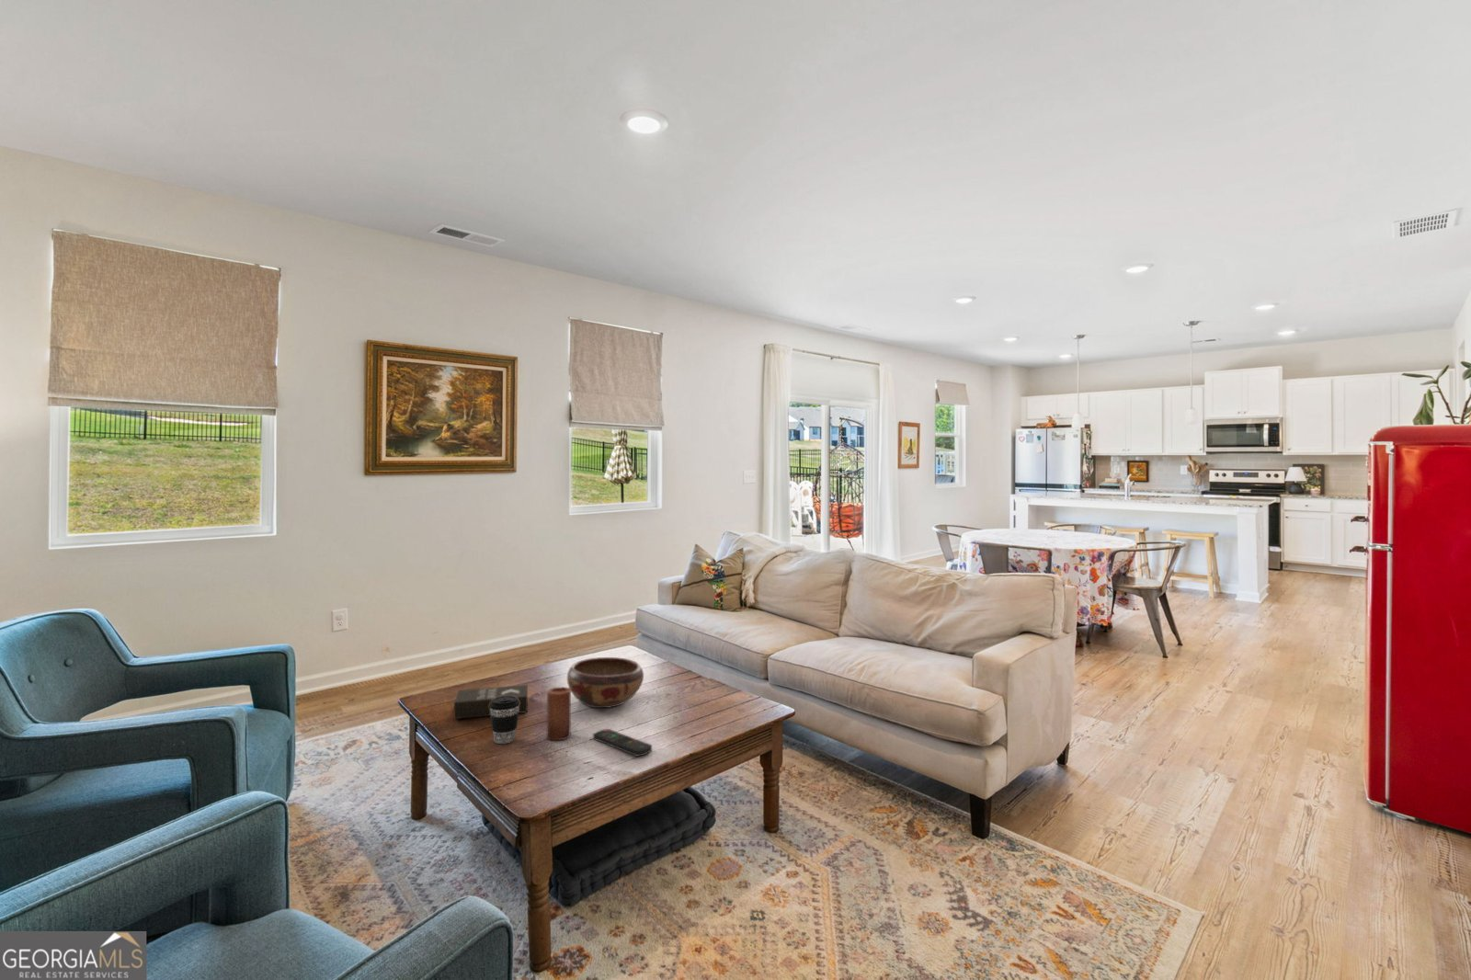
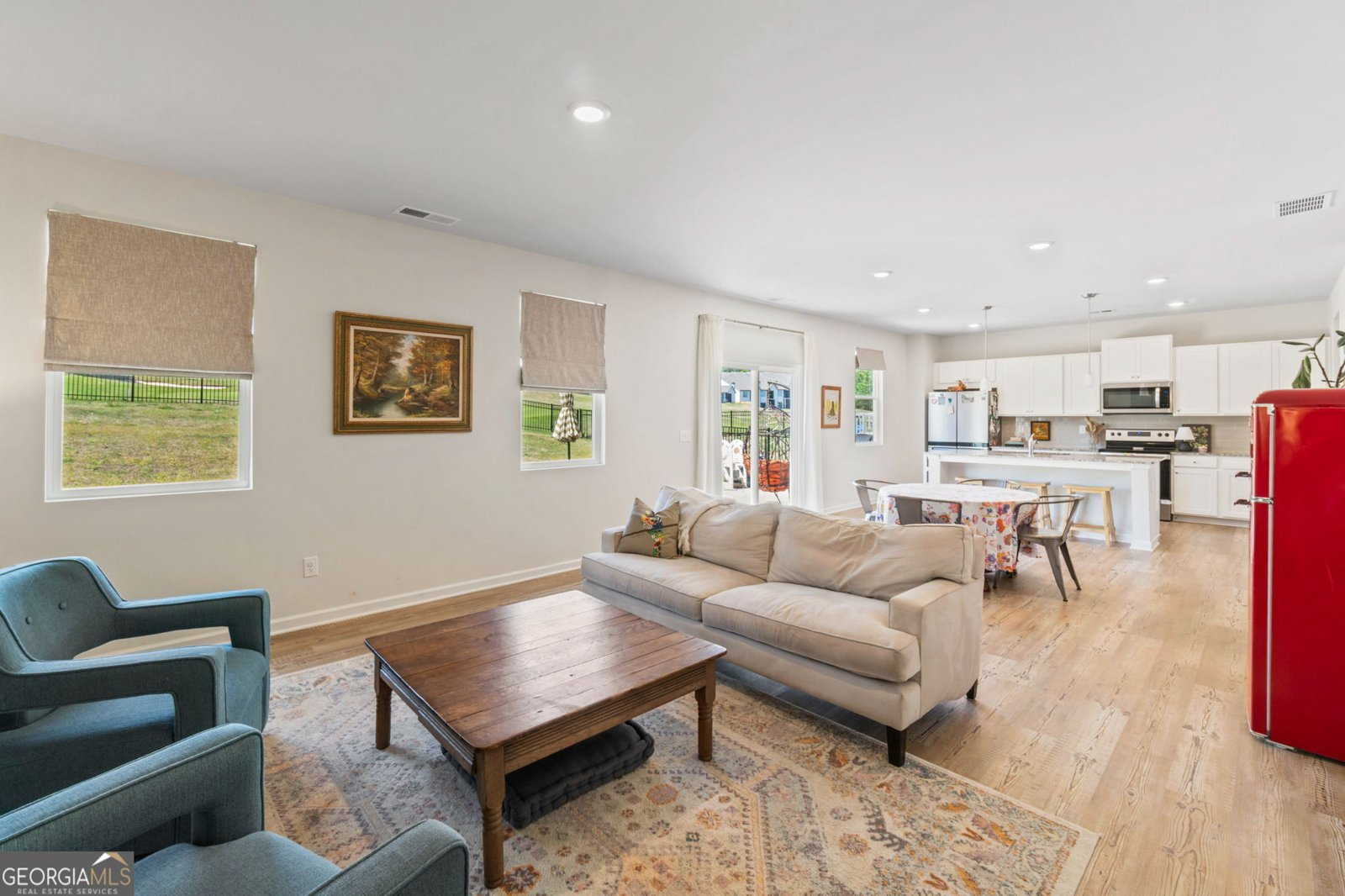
- book [453,684,528,720]
- remote control [592,728,653,757]
- candle [546,687,572,740]
- coffee cup [489,696,519,745]
- decorative bowl [567,656,644,709]
